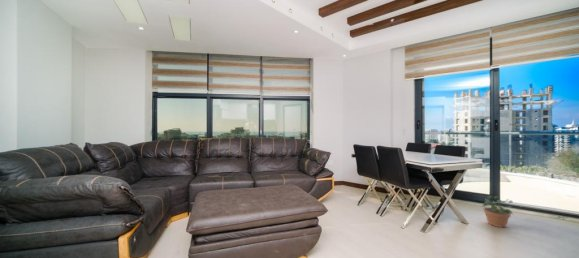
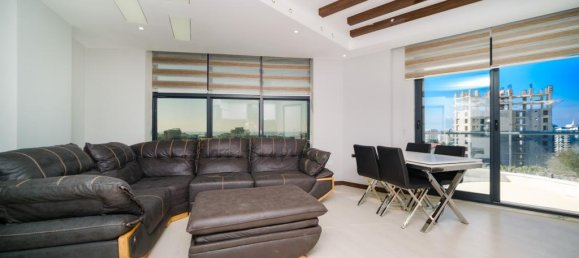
- potted plant [480,194,514,228]
